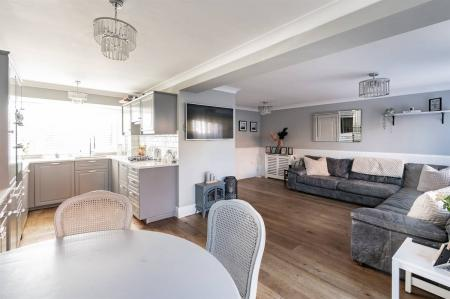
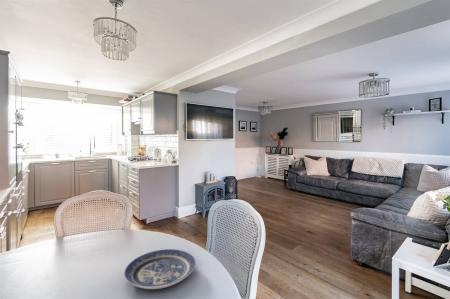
+ plate [123,248,196,290]
